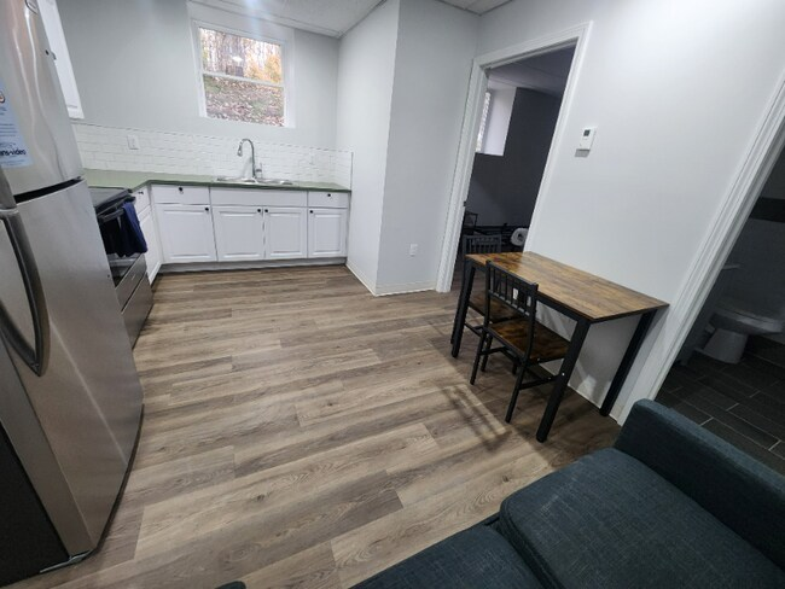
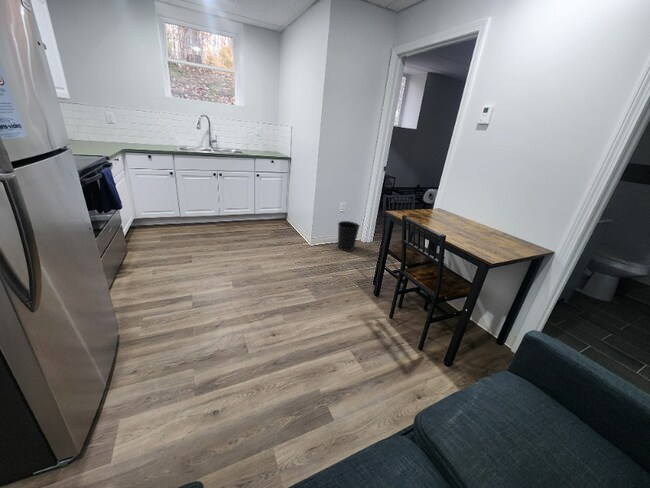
+ wastebasket [337,220,361,252]
